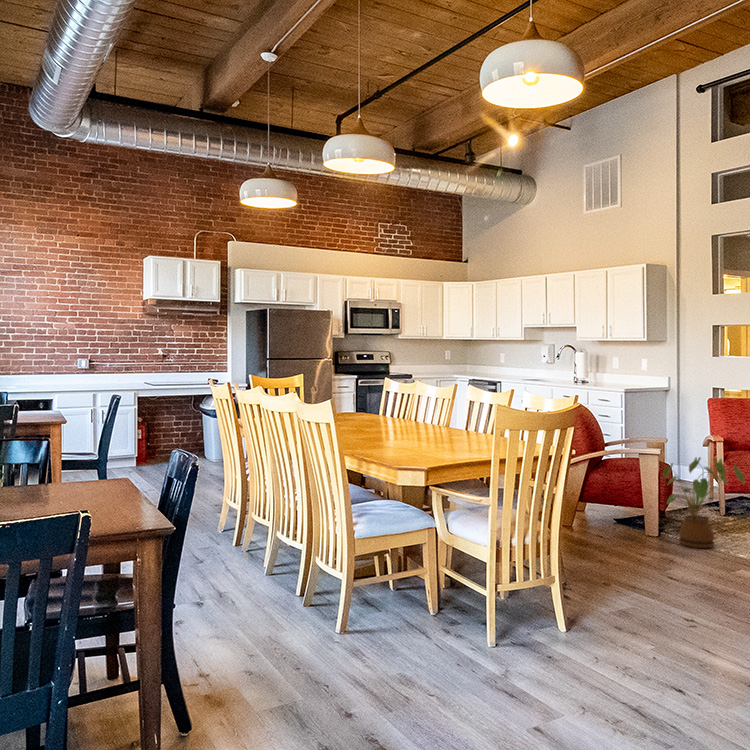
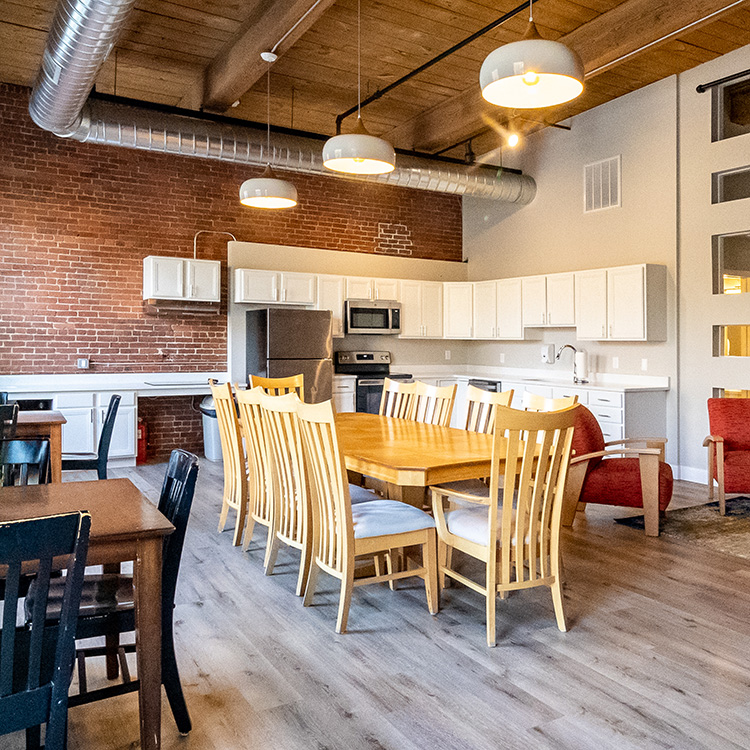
- house plant [662,456,746,549]
